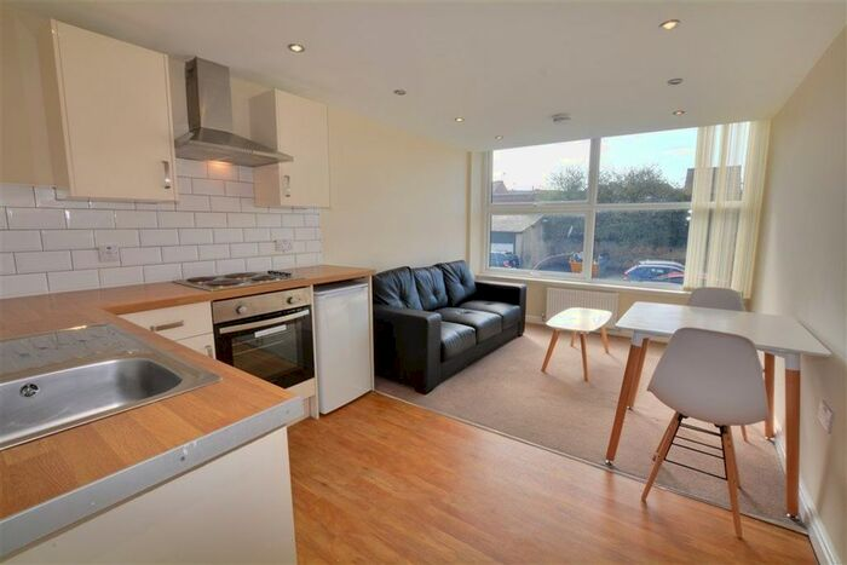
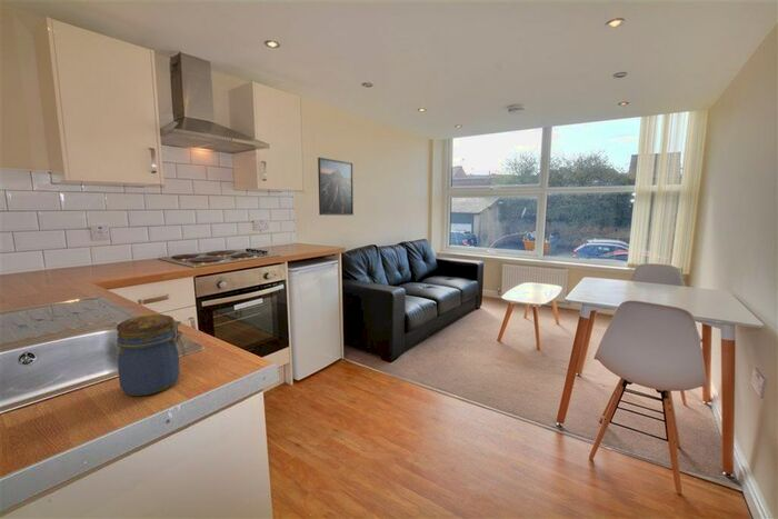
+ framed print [317,157,355,217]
+ jar [116,313,187,397]
